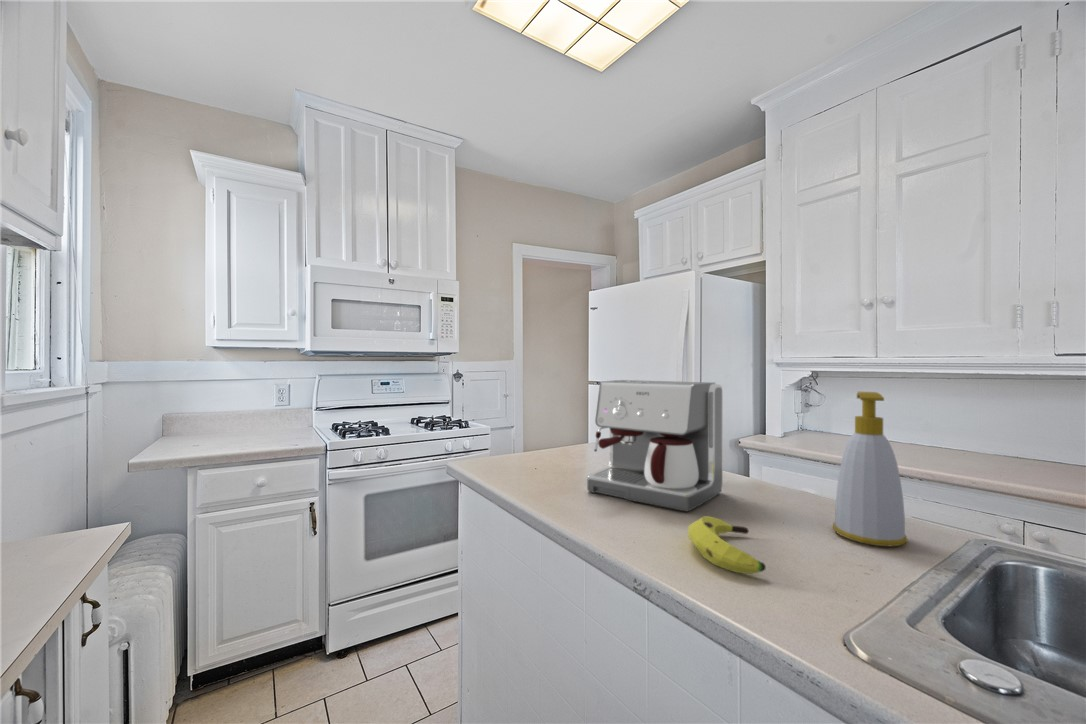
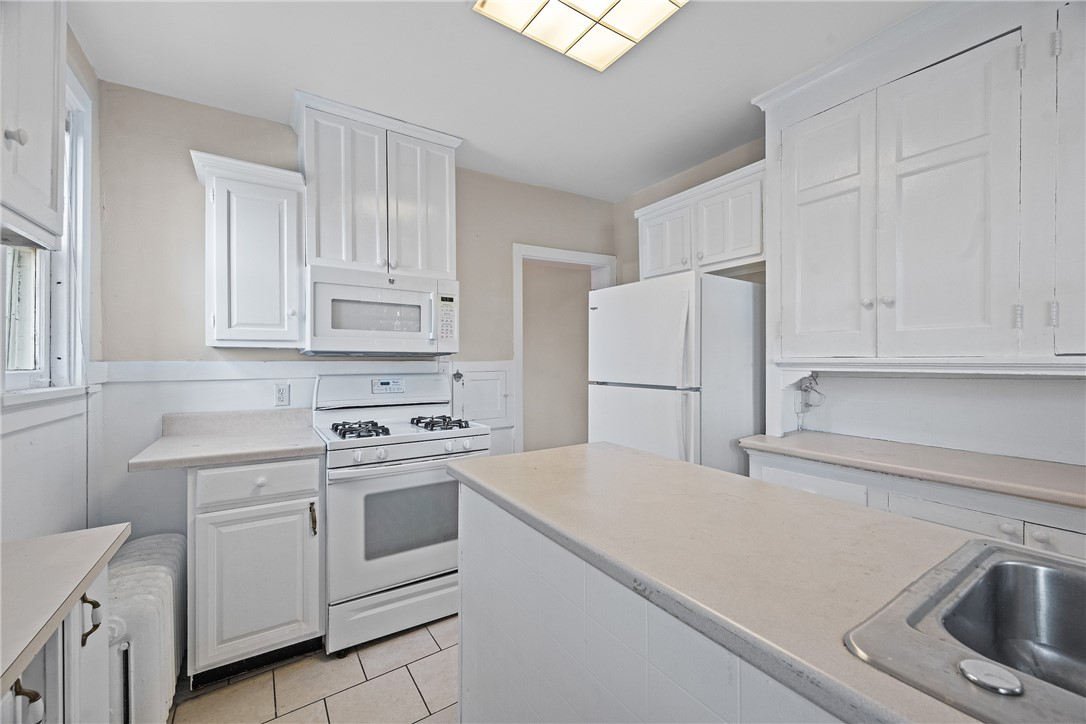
- coffee maker [586,379,724,512]
- banana [687,515,767,575]
- soap bottle [832,391,909,547]
